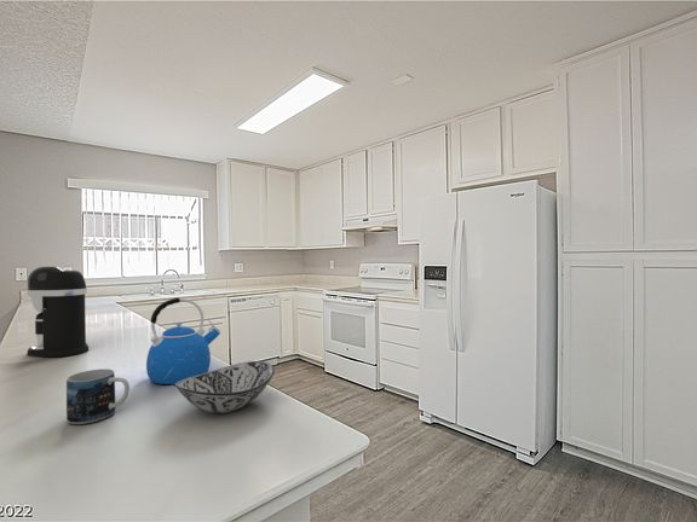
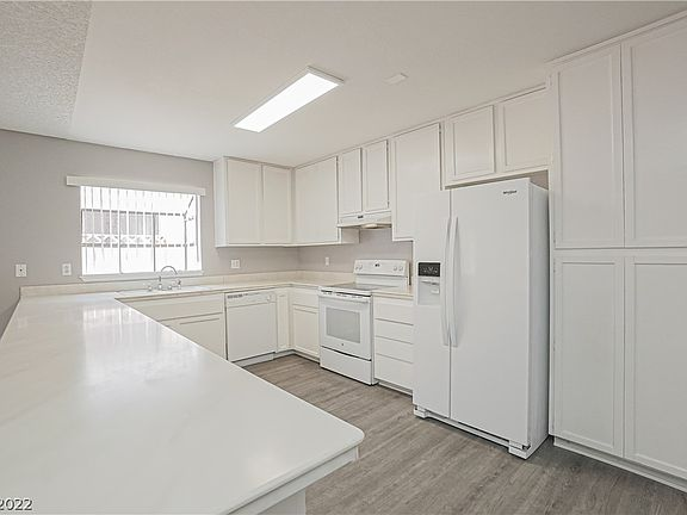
- coffee maker [25,266,90,358]
- mug [65,367,131,425]
- decorative bowl [174,360,276,414]
- kettle [145,296,221,385]
